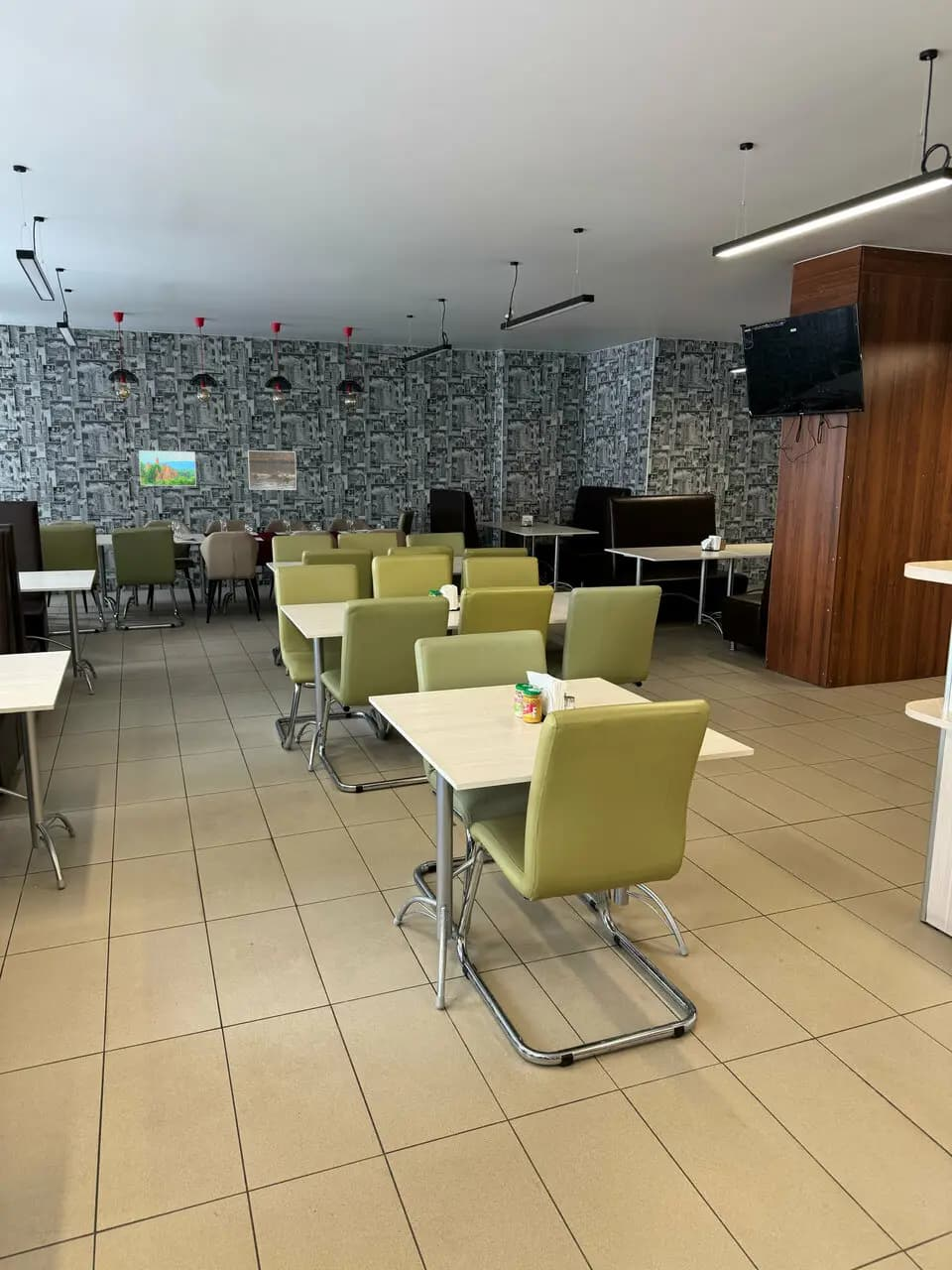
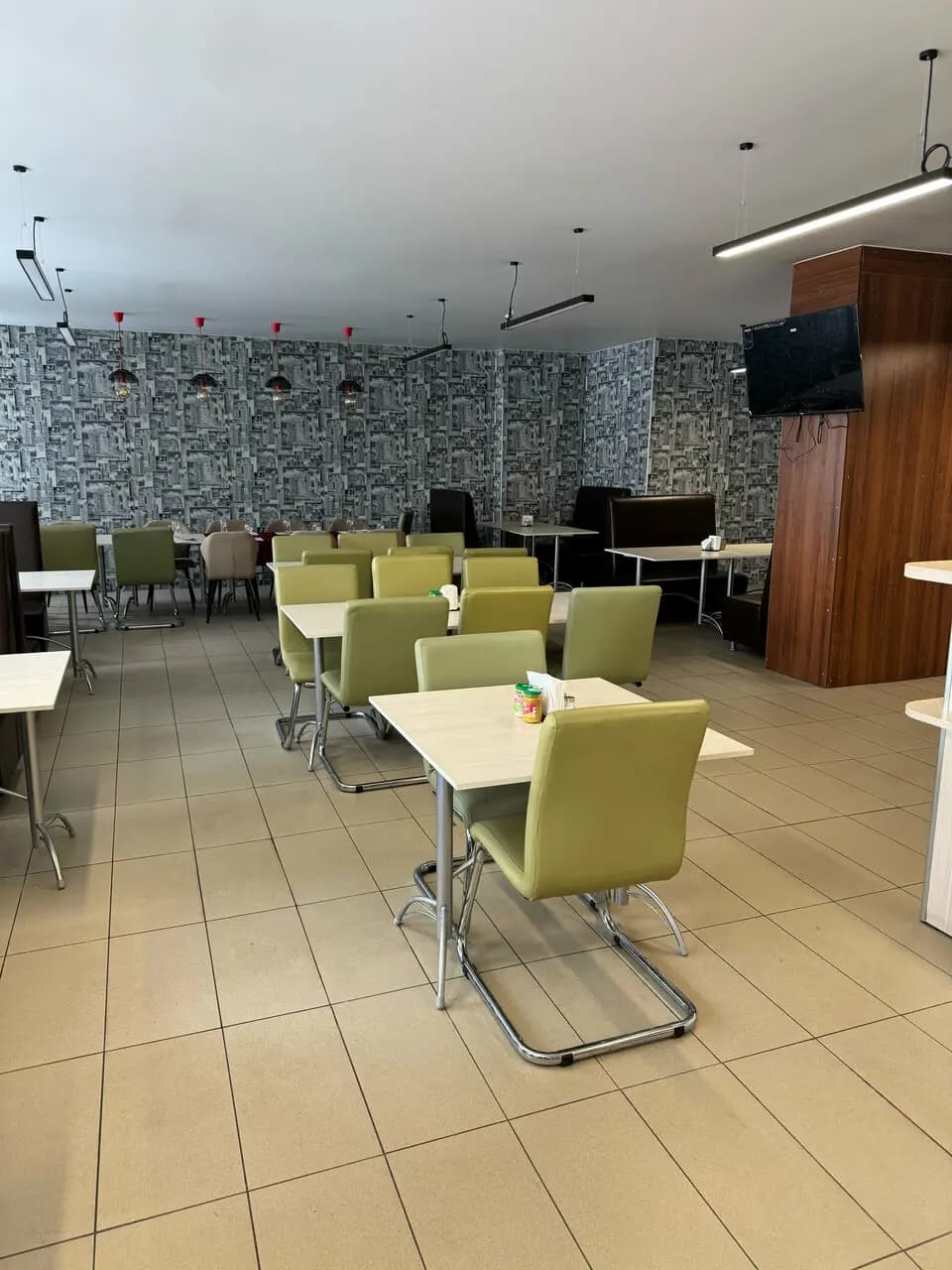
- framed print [247,449,297,491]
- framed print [138,449,197,487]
